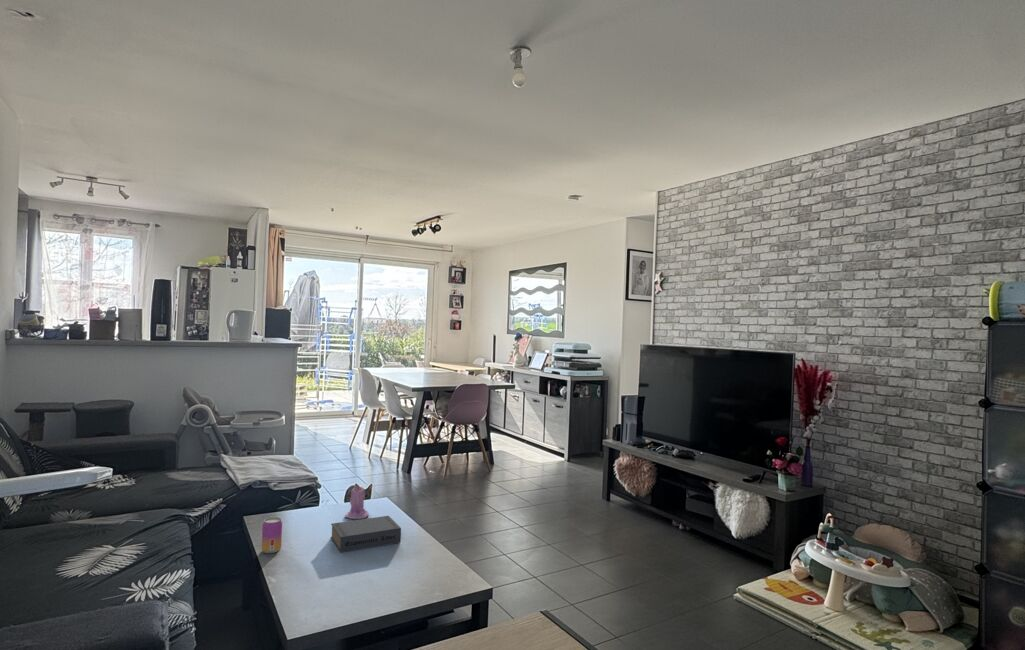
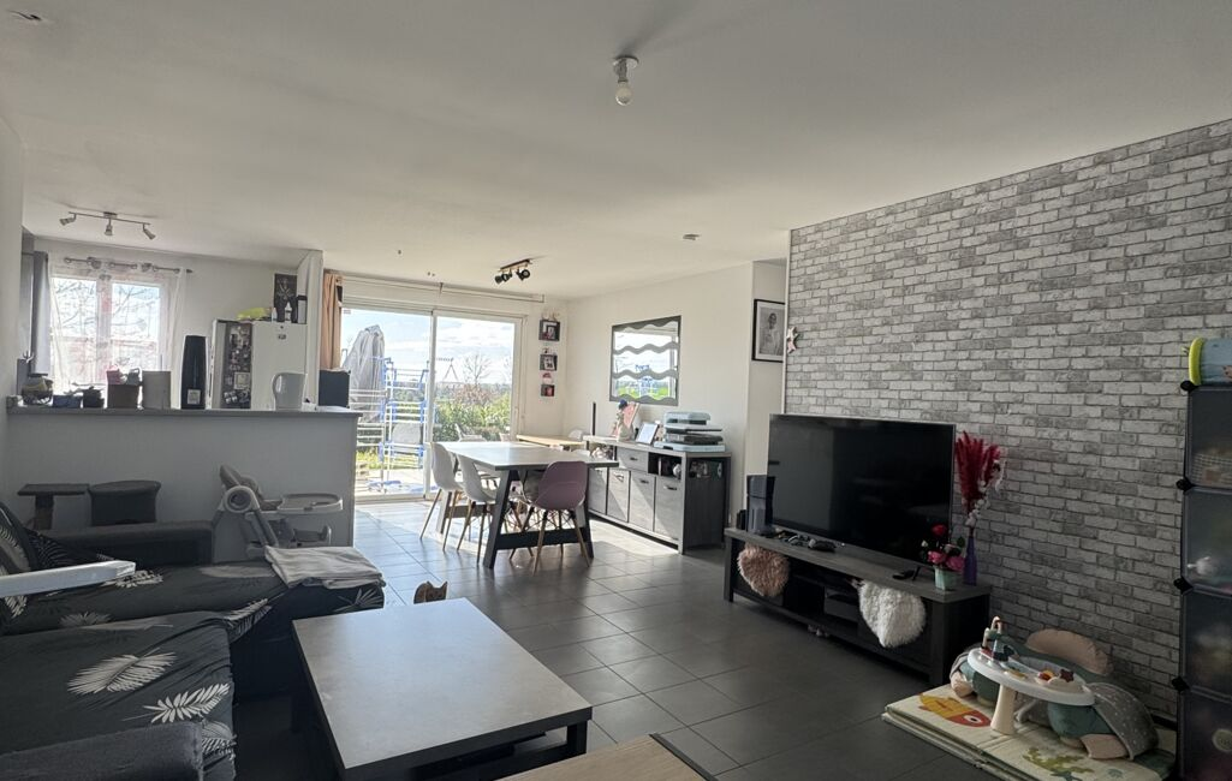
- book [330,515,402,553]
- beverage can [261,516,283,554]
- candle [344,483,370,520]
